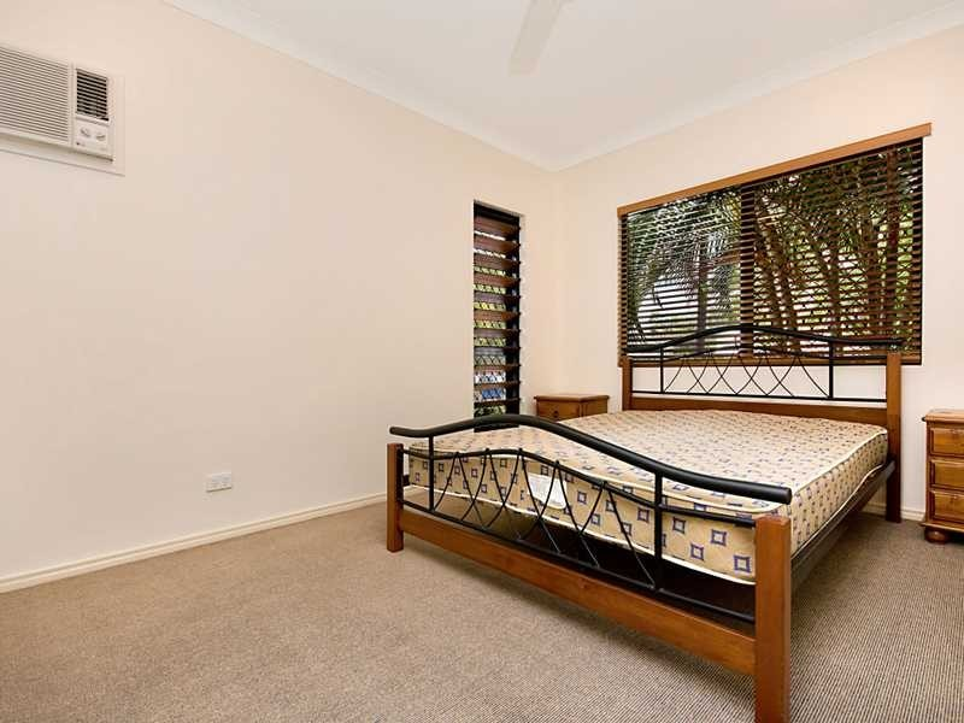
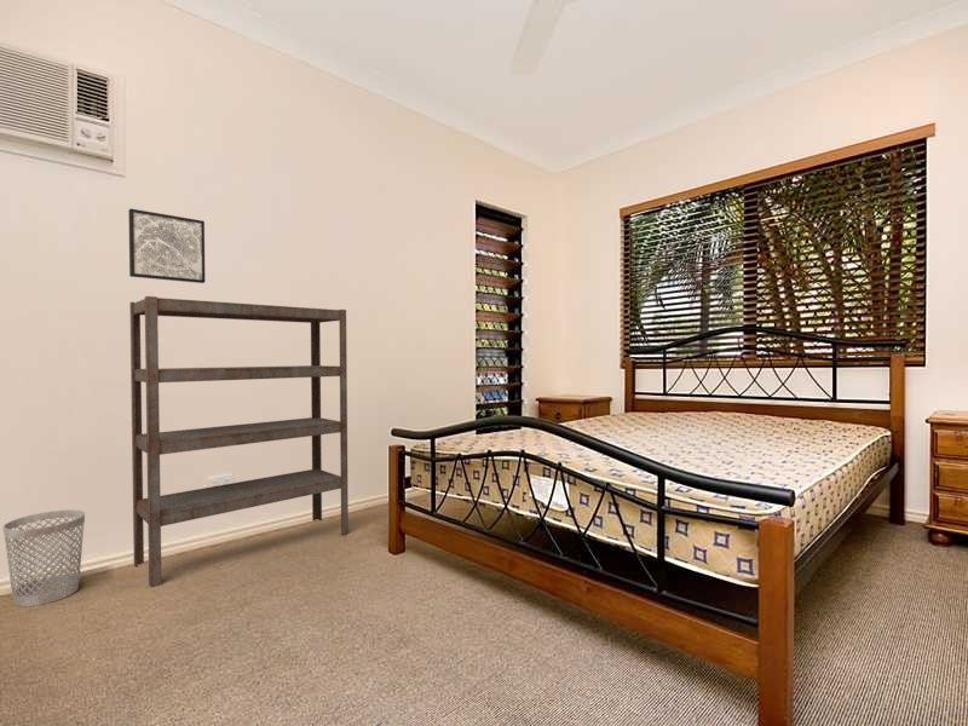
+ shelving unit [128,295,350,589]
+ wastebasket [2,508,86,607]
+ wall art [127,207,206,284]
